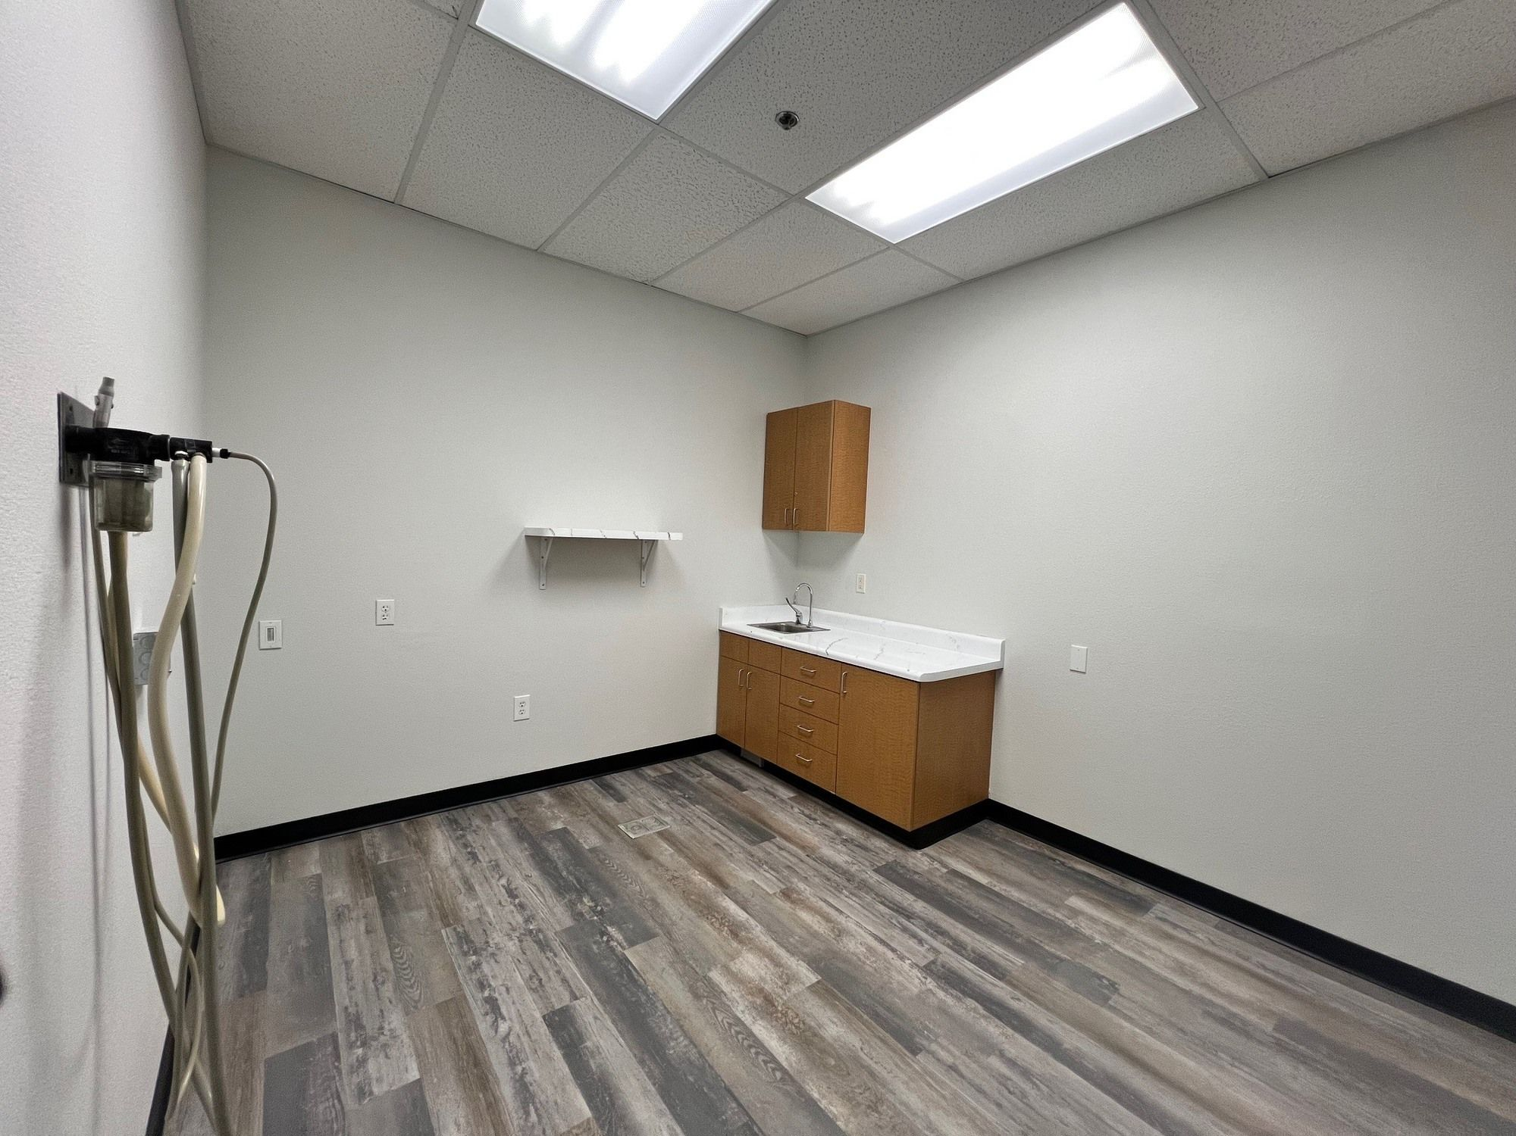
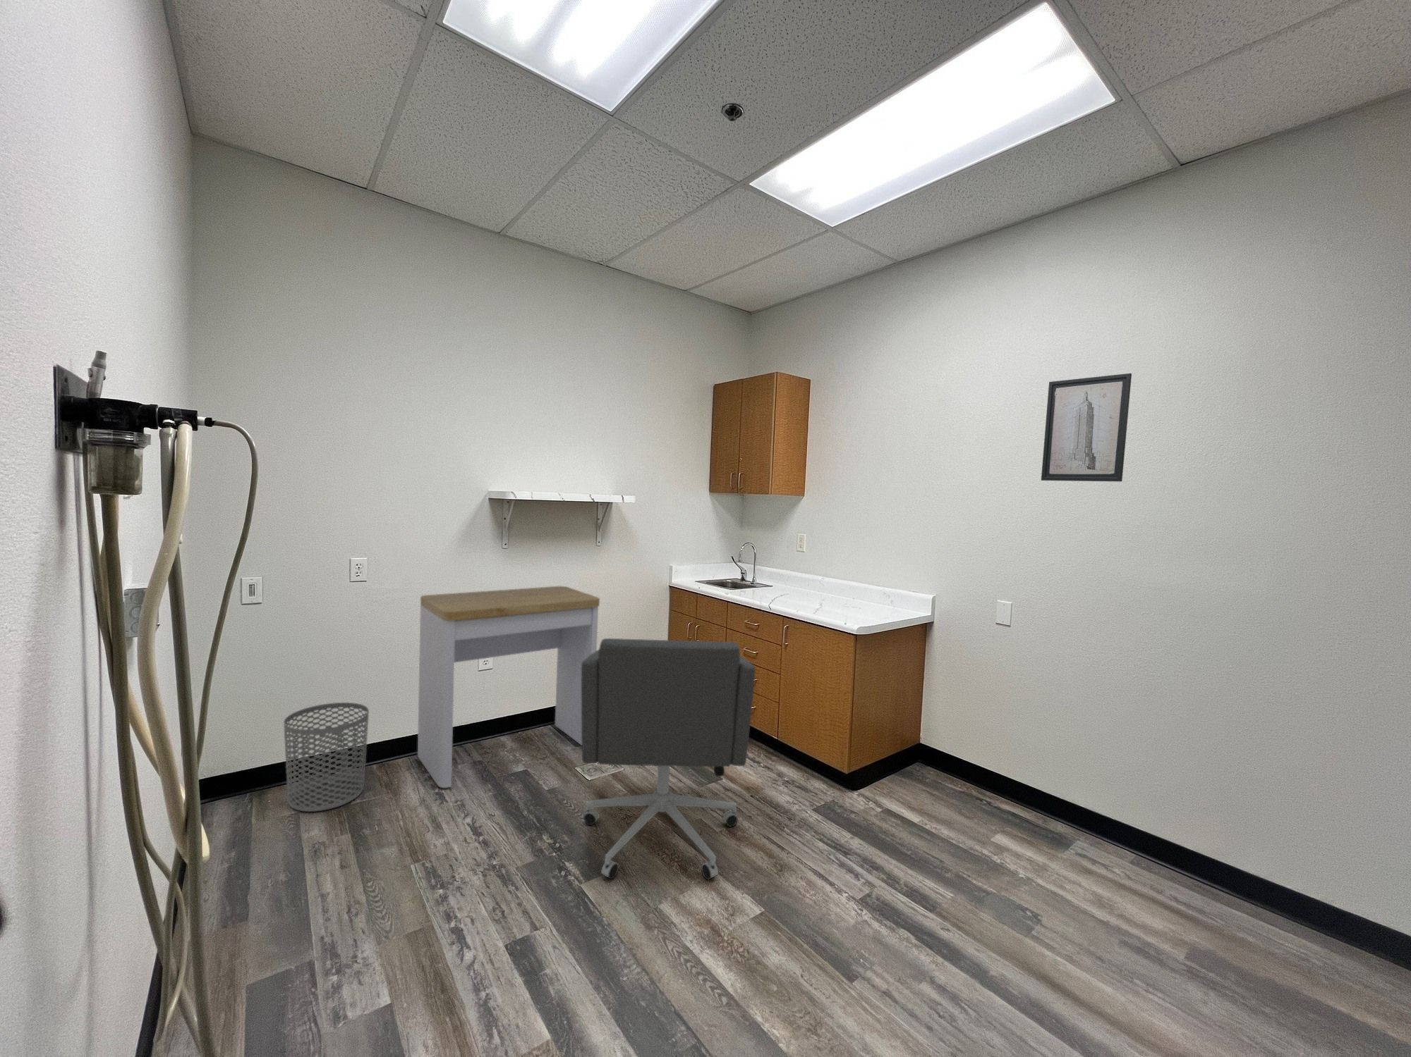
+ waste bin [283,702,370,813]
+ desk [417,585,600,788]
+ office chair [581,637,757,880]
+ wall art [1041,373,1132,482]
